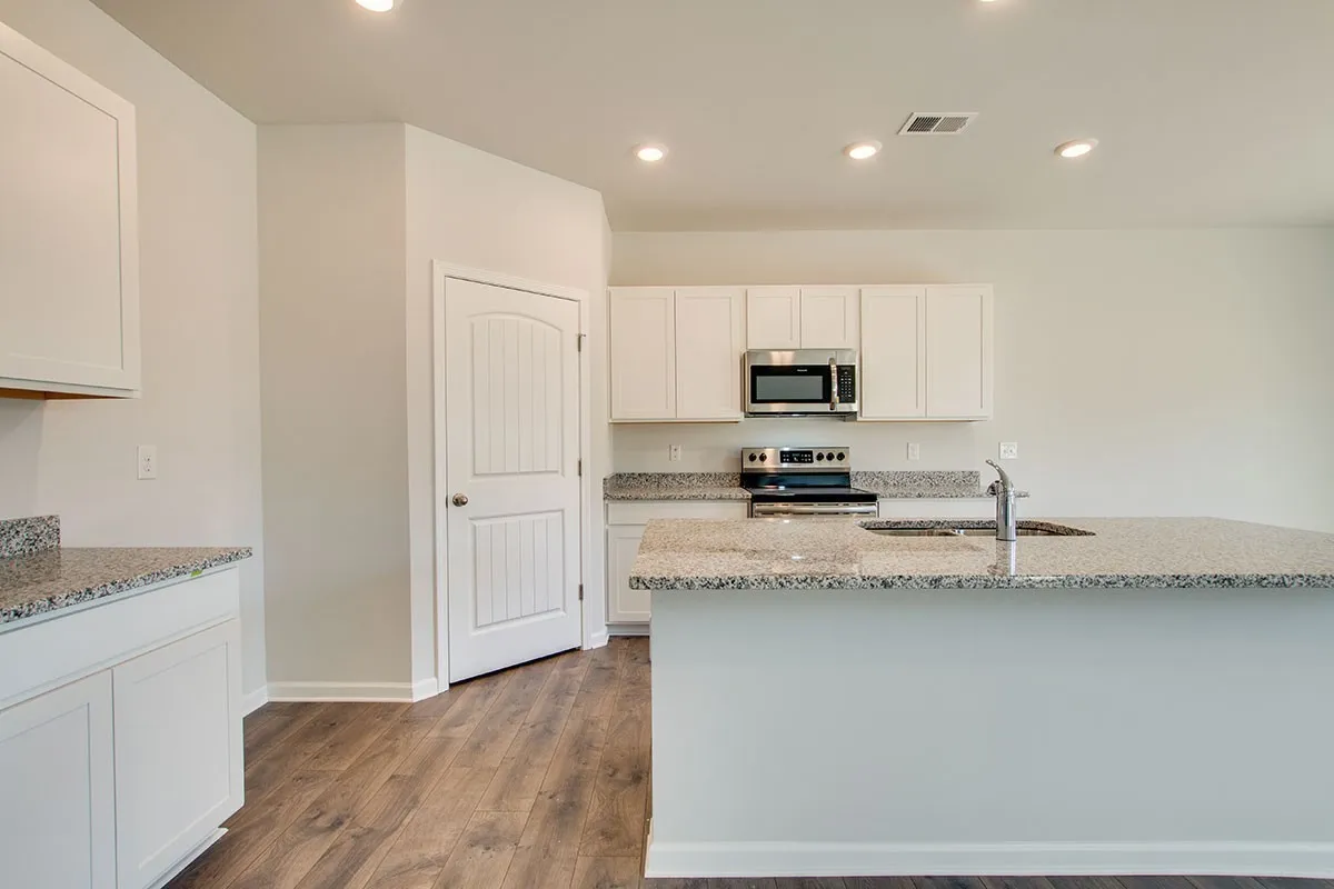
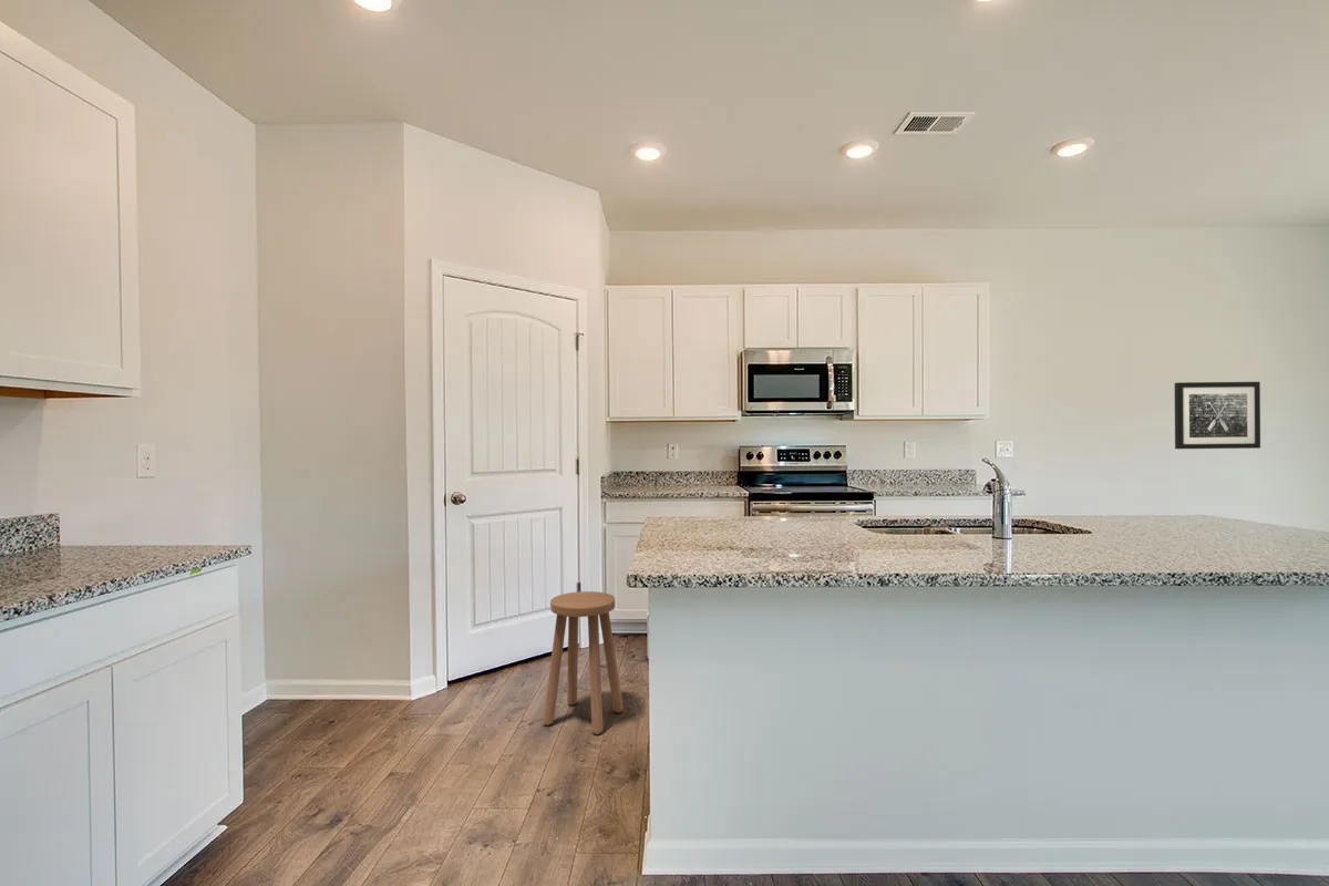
+ stool [543,590,625,735]
+ wall art [1174,381,1261,450]
